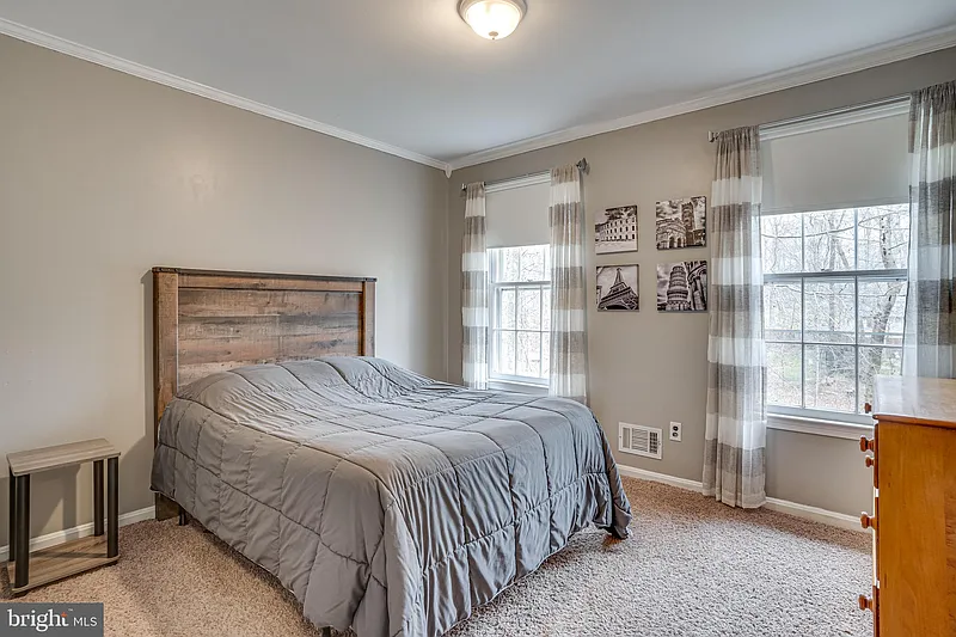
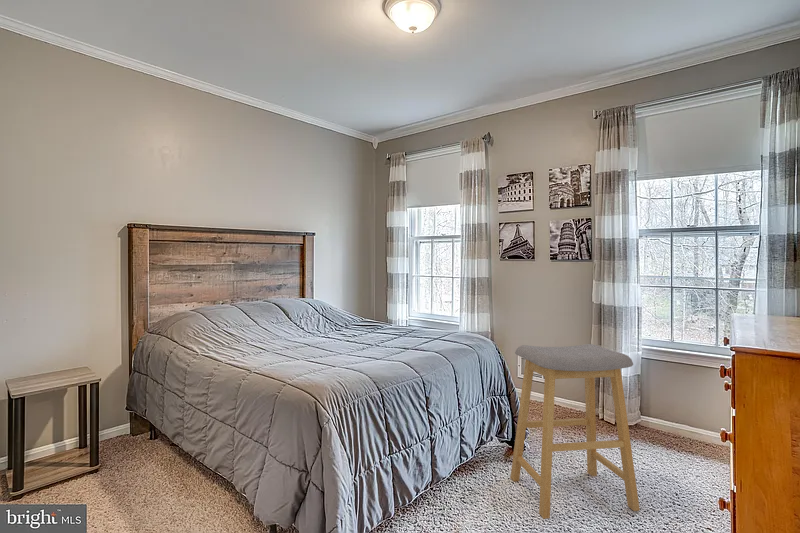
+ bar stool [509,343,641,520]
